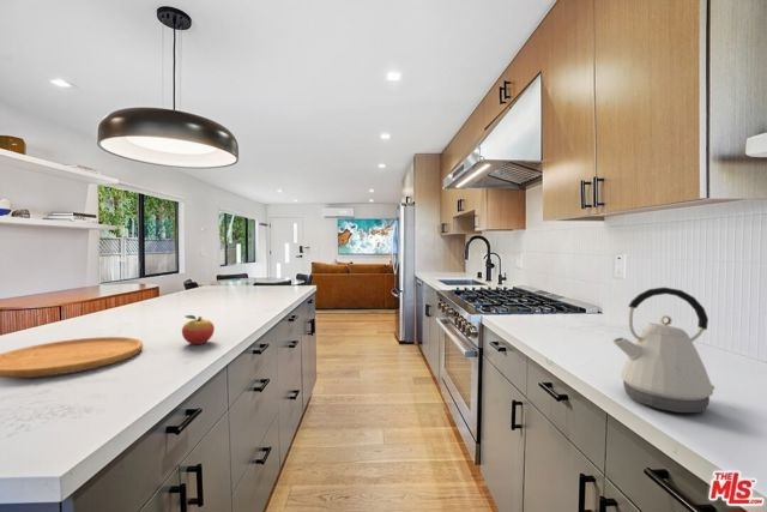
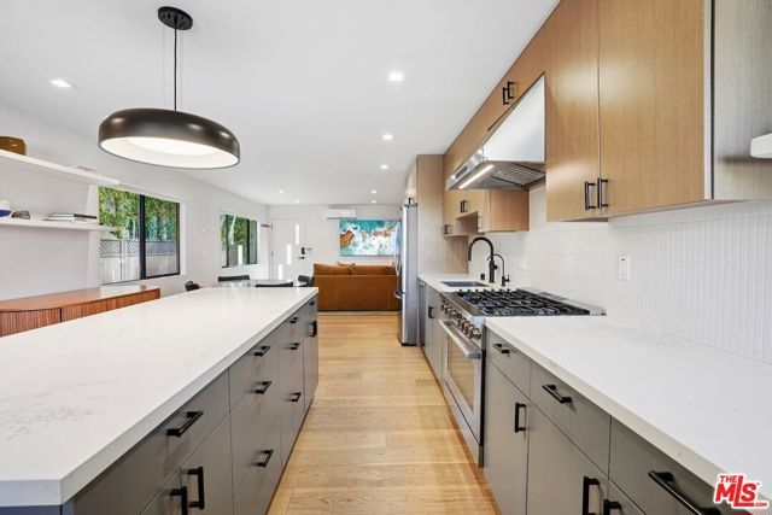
- cutting board [0,336,144,379]
- fruit [181,314,216,345]
- kettle [611,287,715,414]
